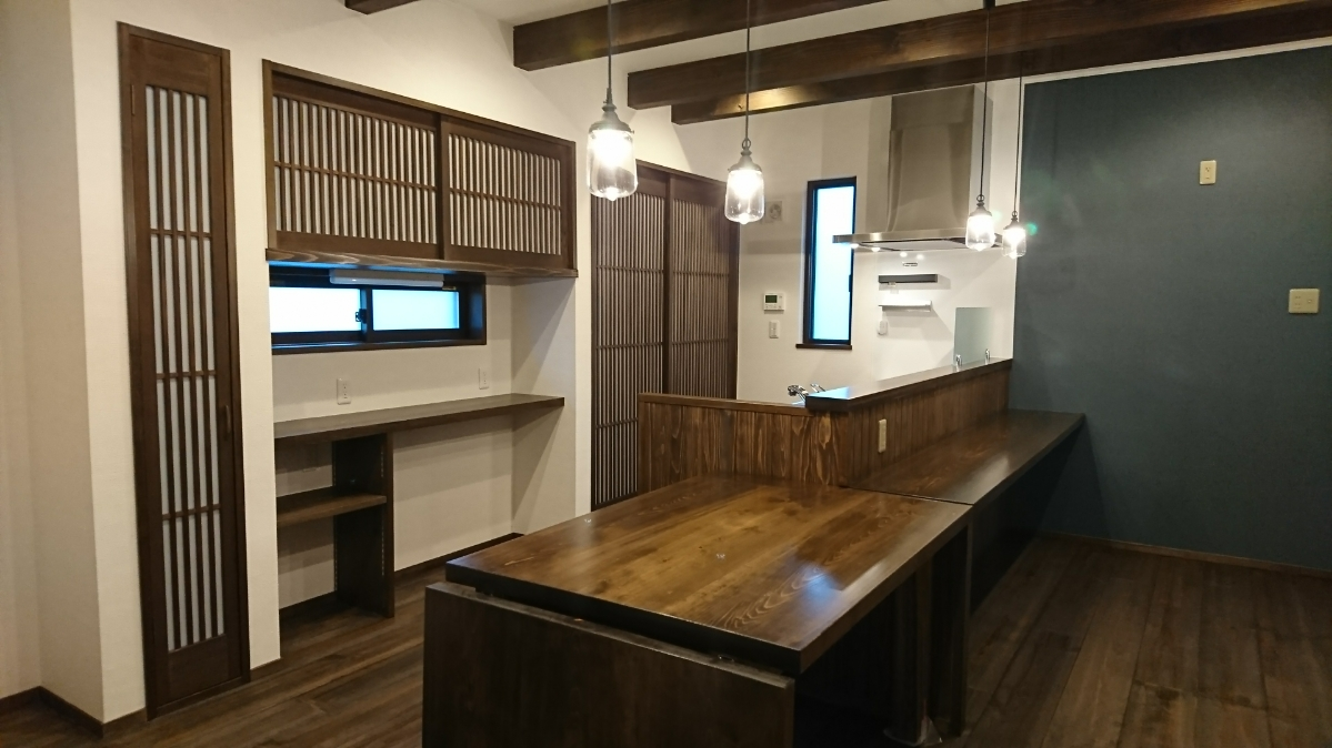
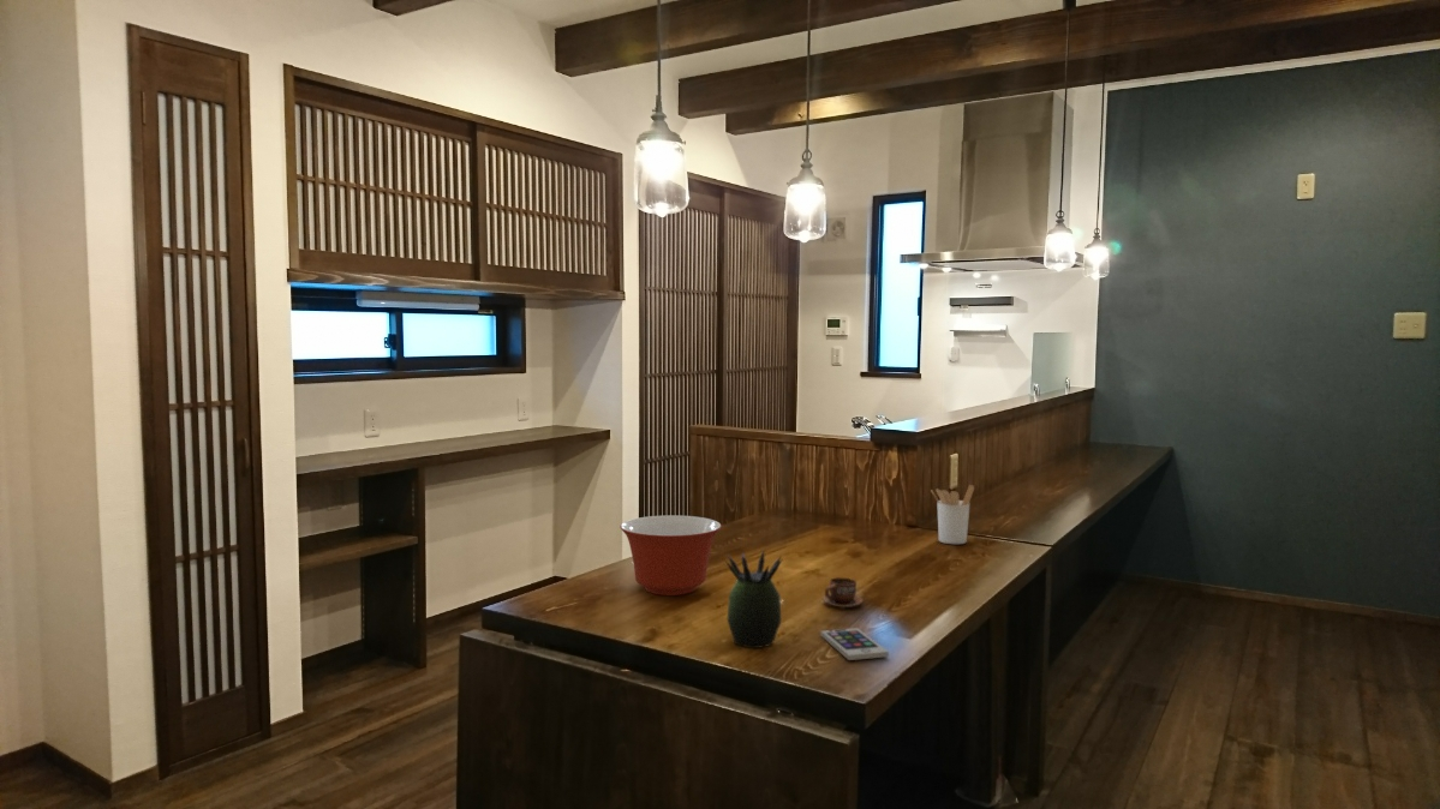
+ mixing bowl [619,515,723,597]
+ succulent plant [725,550,783,649]
+ smartphone [819,627,890,661]
+ utensil holder [930,484,975,545]
+ cup [821,577,864,610]
